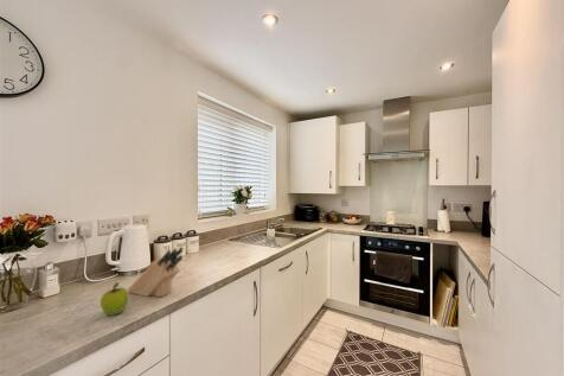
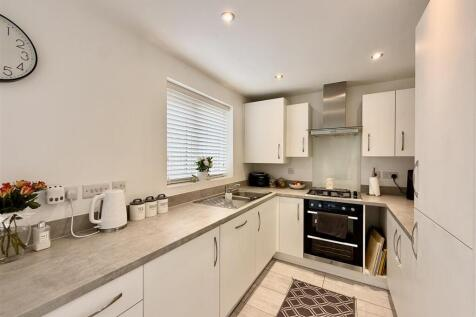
- knife block [127,246,184,298]
- fruit [100,281,129,317]
